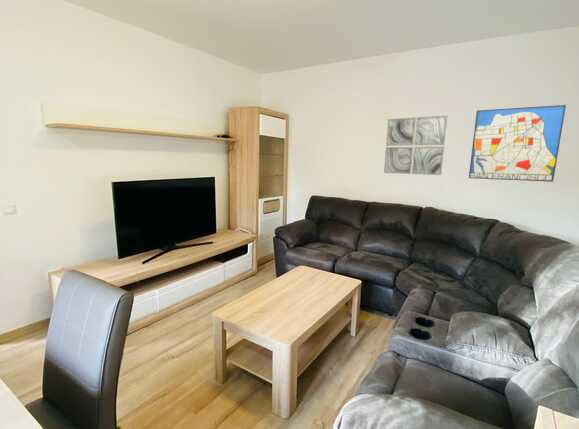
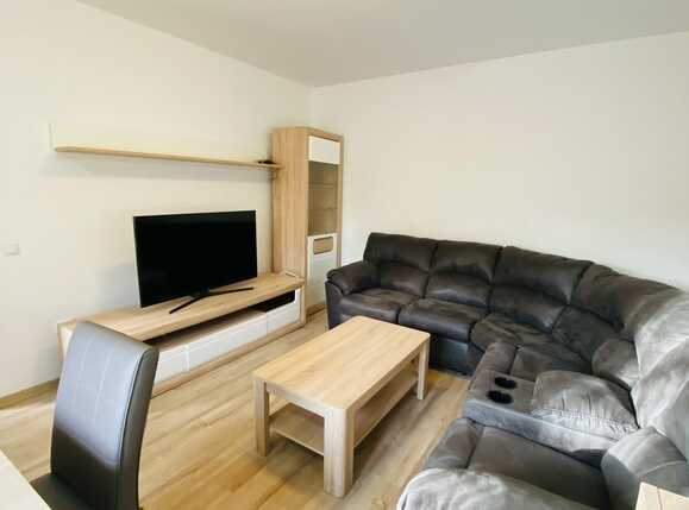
- wall art [383,115,448,176]
- wall art [468,104,567,183]
